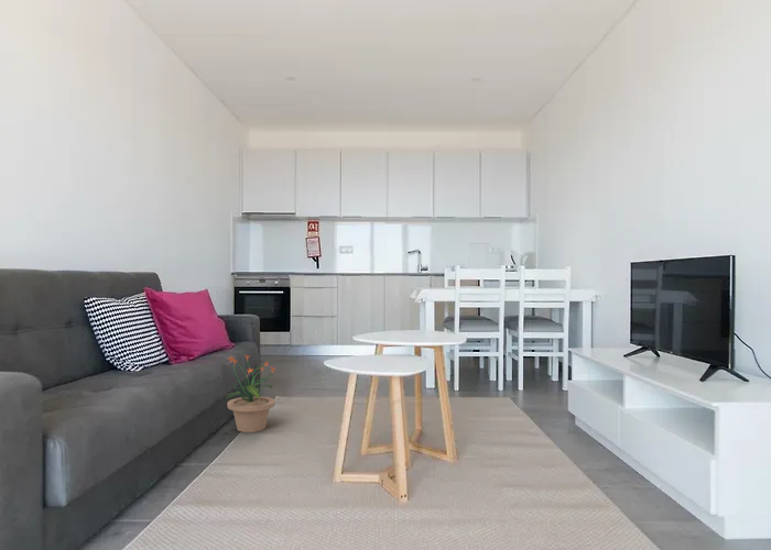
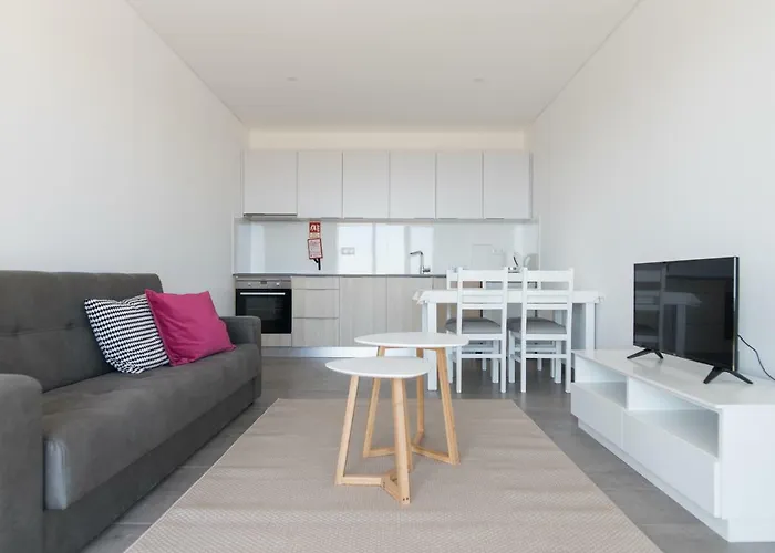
- potted plant [225,353,276,433]
